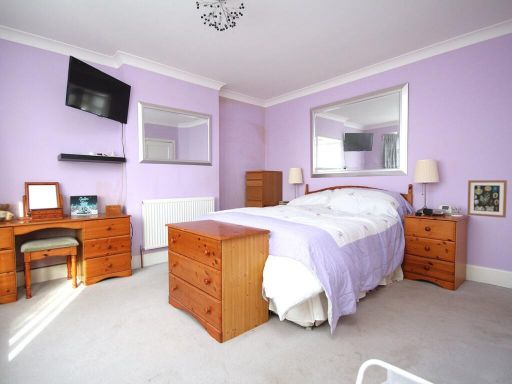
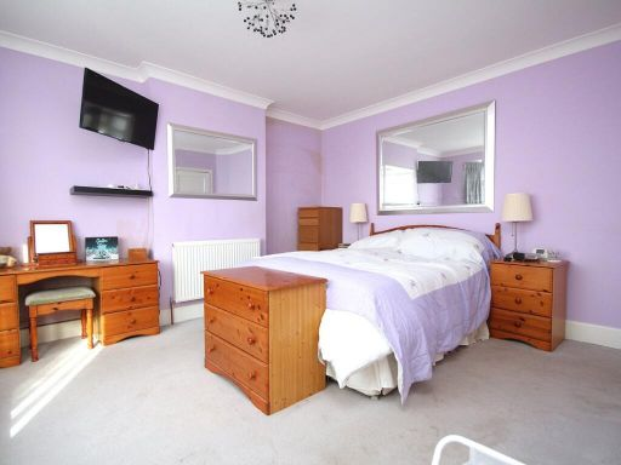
- wall art [466,179,508,219]
